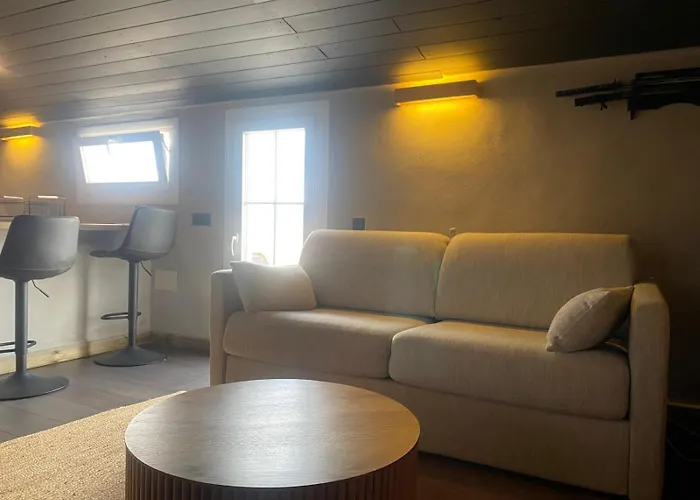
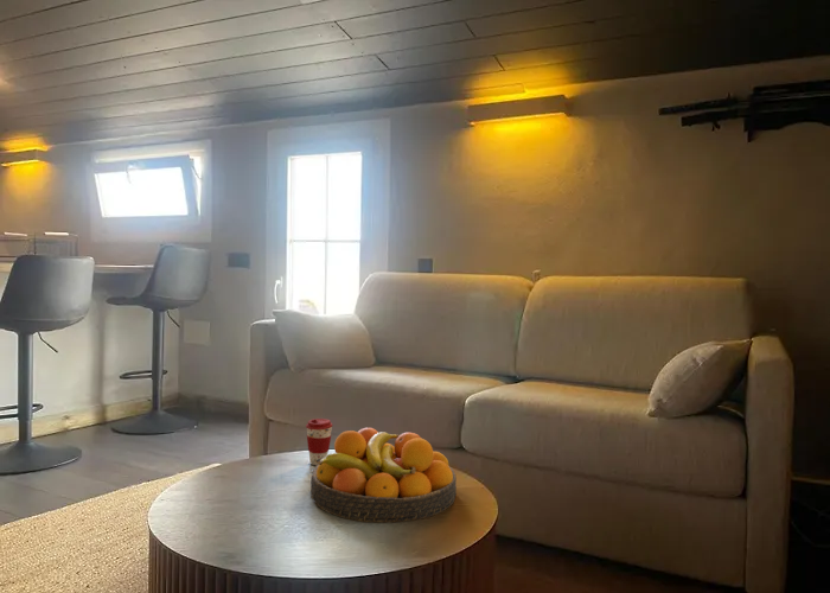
+ fruit bowl [309,427,458,524]
+ coffee cup [305,417,334,466]
